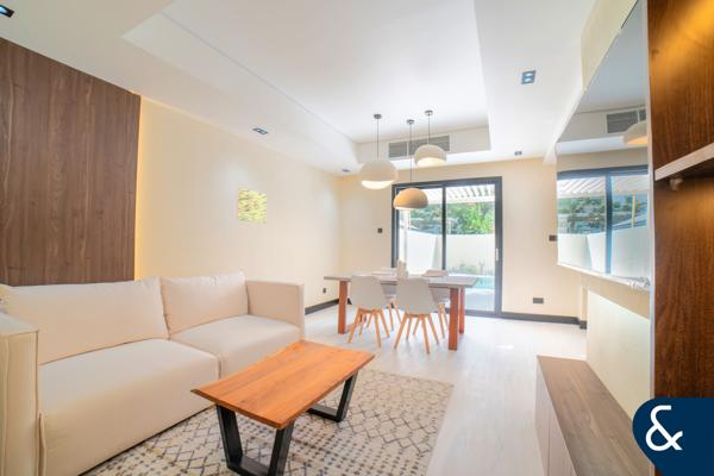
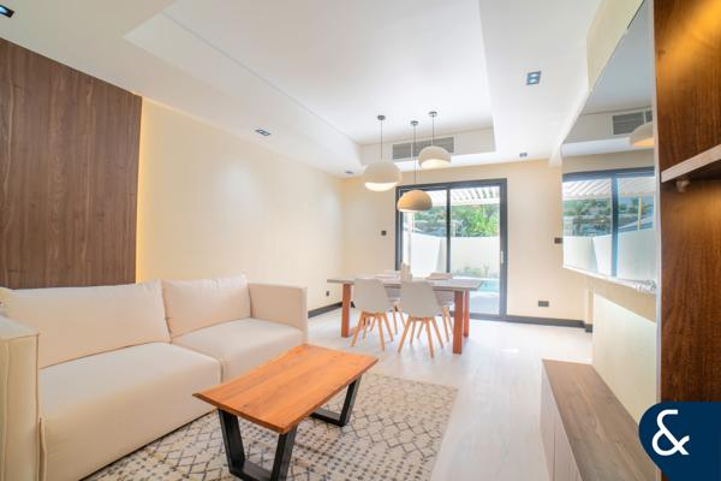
- wall art [236,186,268,224]
